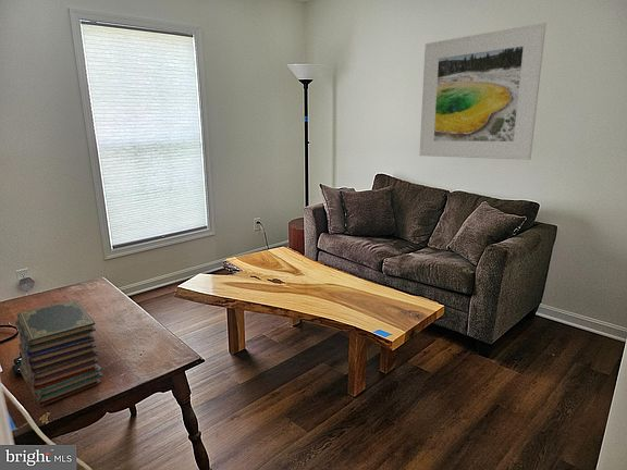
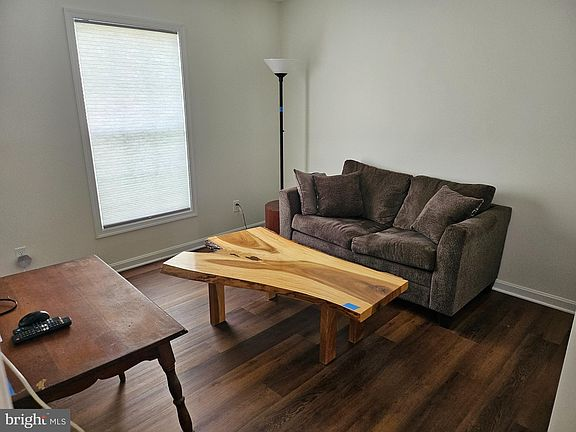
- book stack [14,298,104,407]
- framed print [419,22,548,161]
